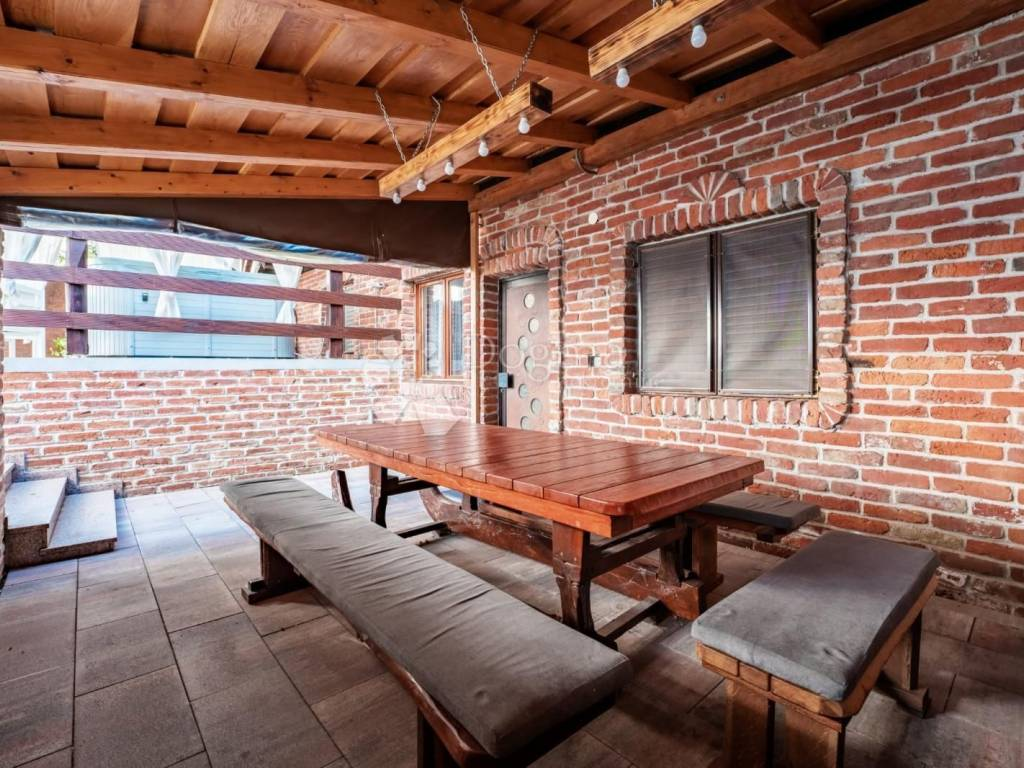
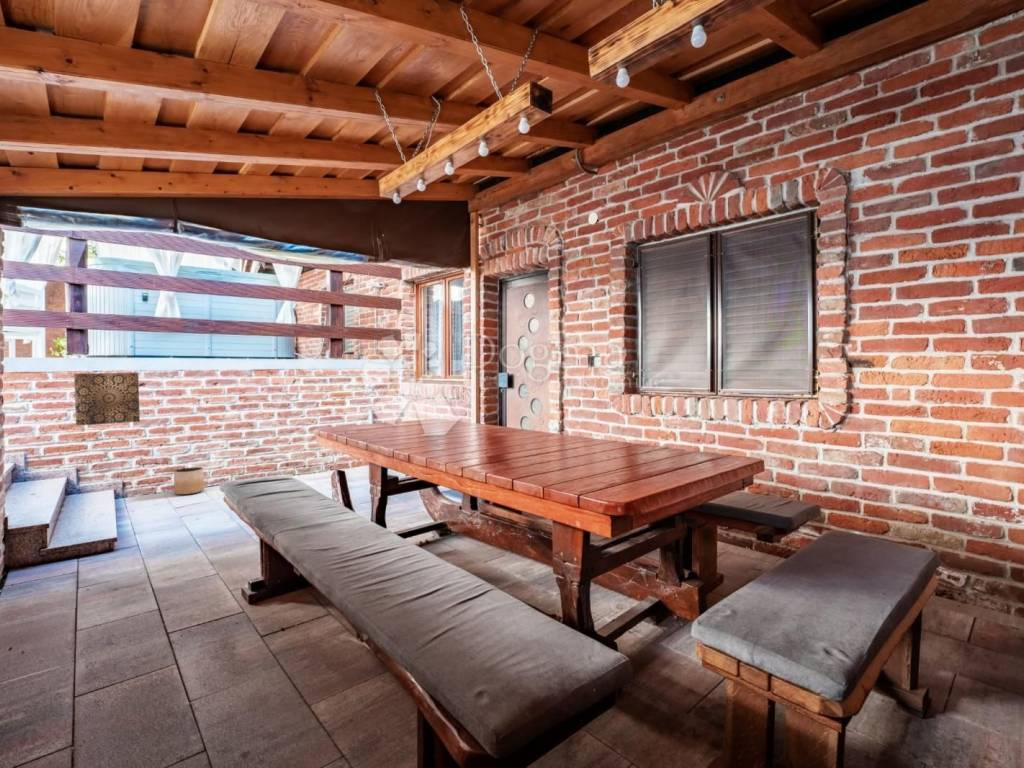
+ wall art [73,372,141,427]
+ planter [173,466,205,496]
